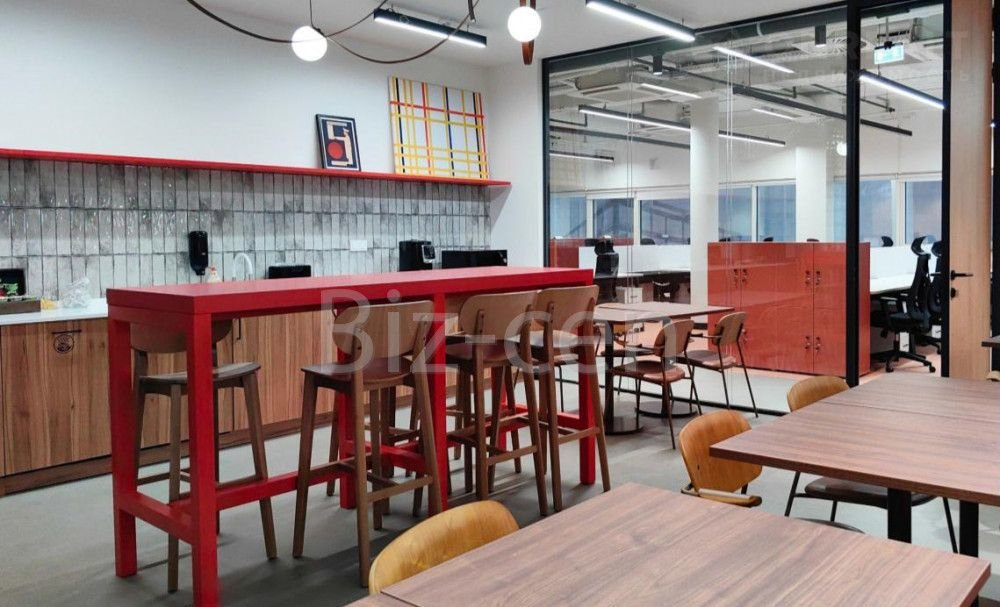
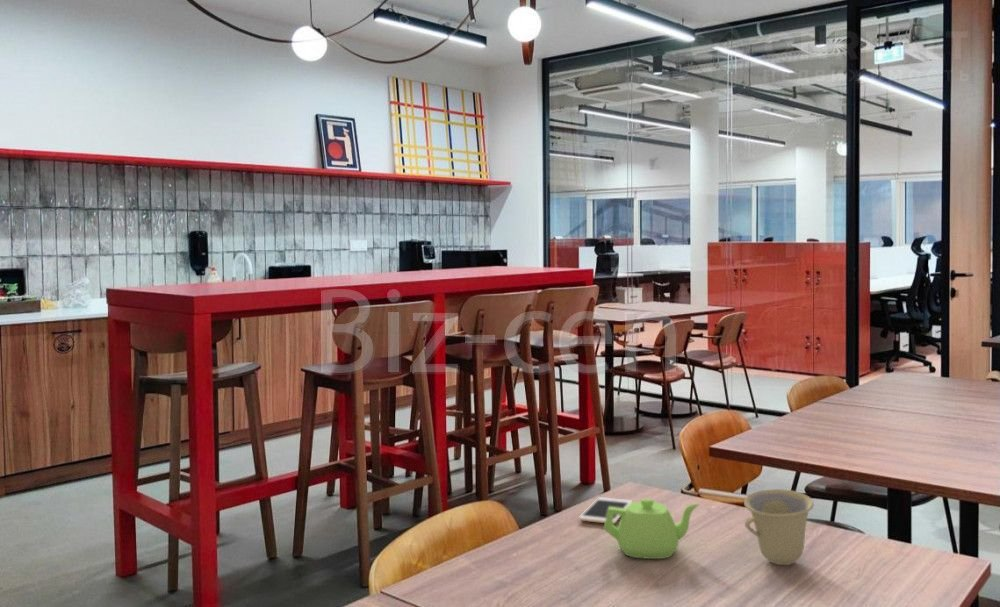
+ teapot [603,497,701,560]
+ cup [743,488,815,566]
+ cell phone [578,496,633,525]
